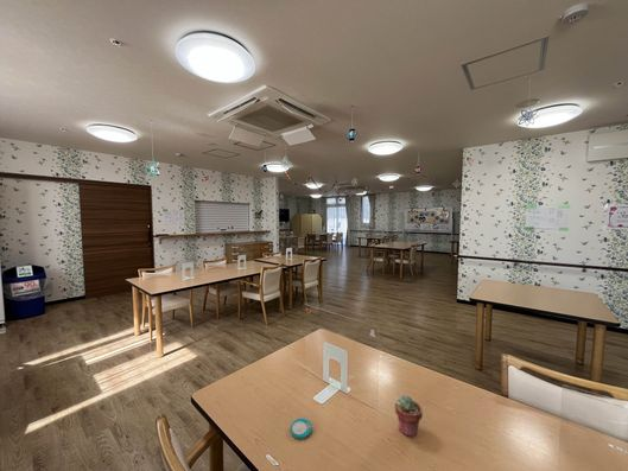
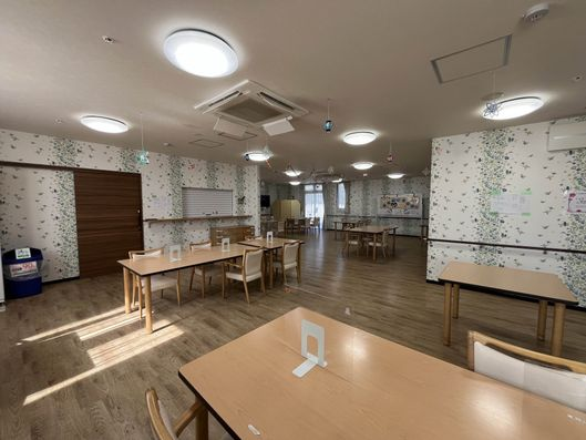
- plate [290,418,312,440]
- potted succulent [394,394,424,439]
